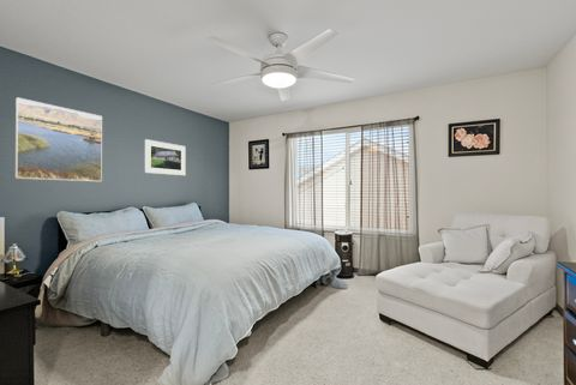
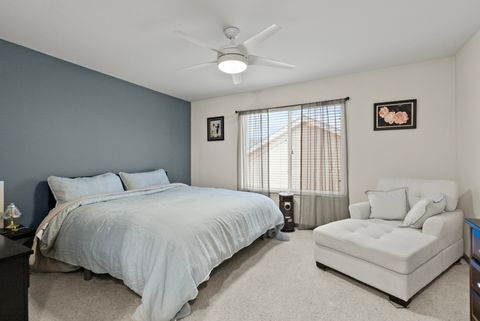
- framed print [14,96,103,182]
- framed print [144,138,187,176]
